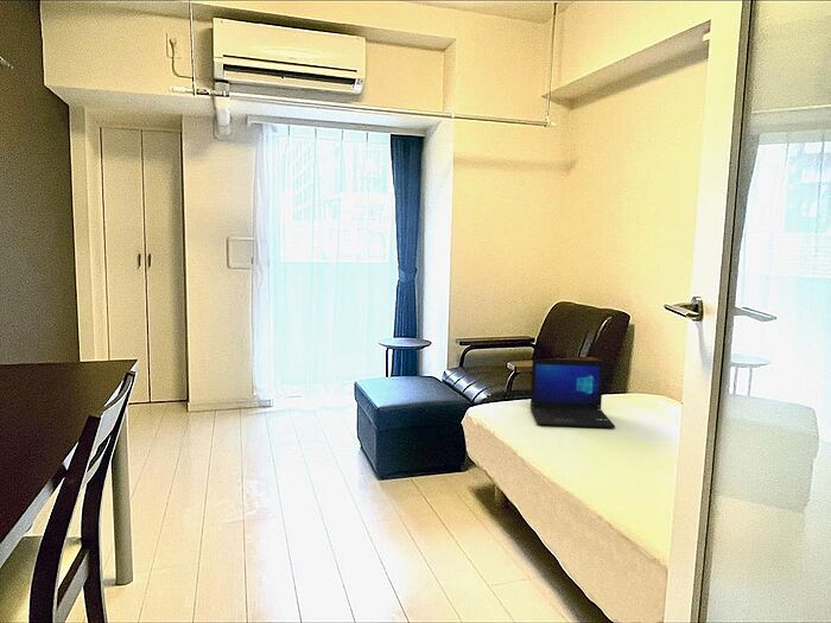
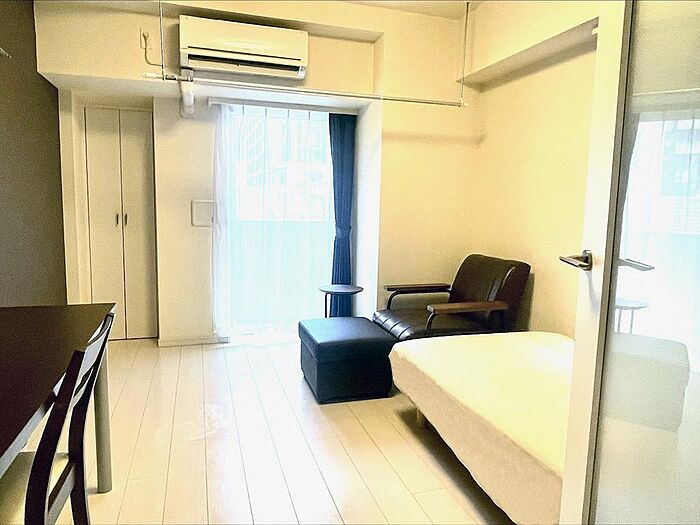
- laptop [529,357,616,430]
